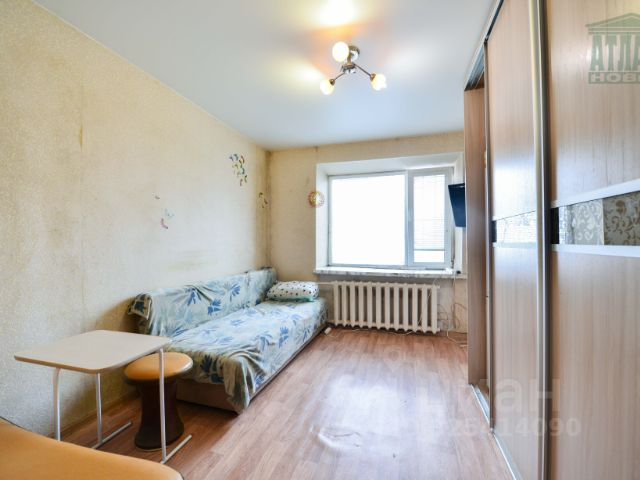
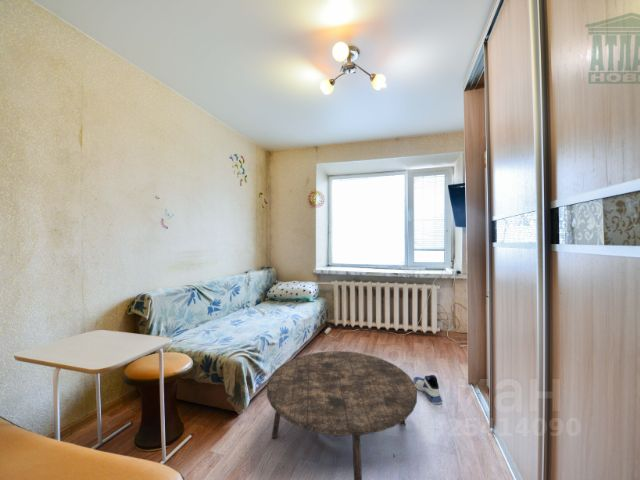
+ coffee table [266,350,418,480]
+ sneaker [412,374,443,405]
